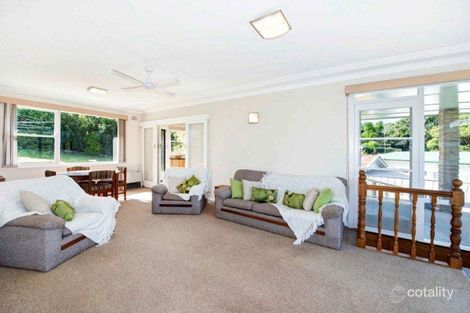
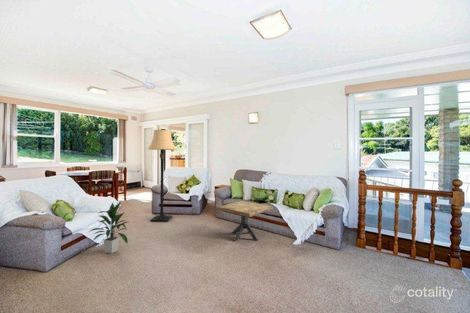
+ side table [215,200,274,242]
+ lamp [147,129,178,222]
+ indoor plant [88,201,131,254]
